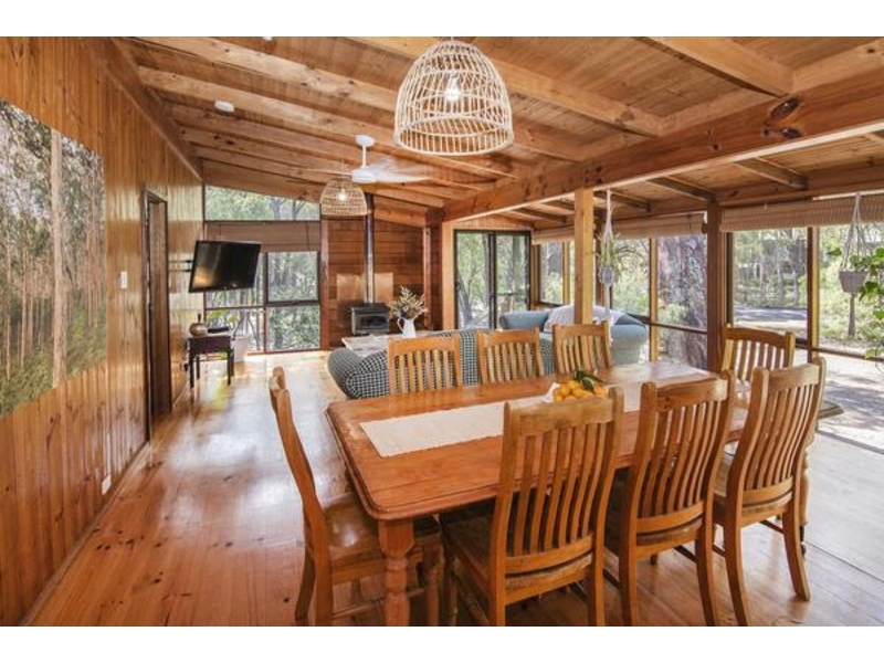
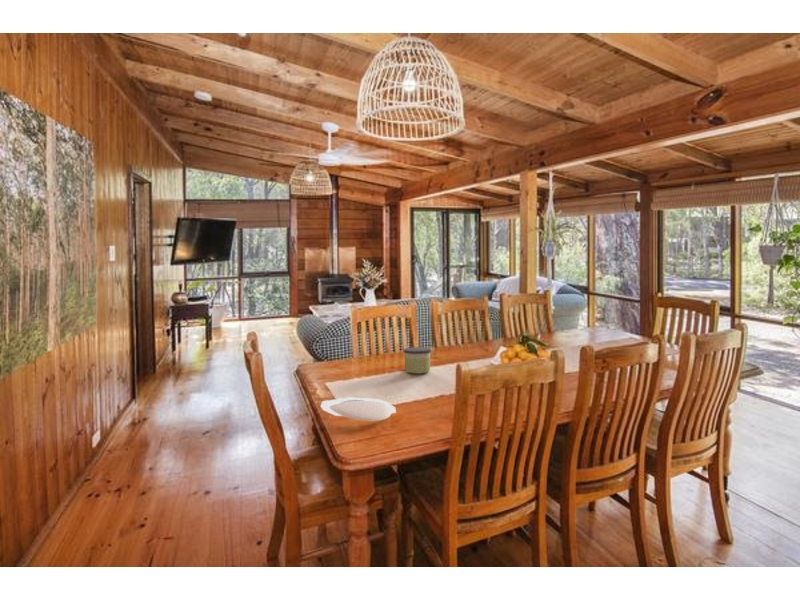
+ candle [403,346,432,374]
+ plate [320,397,397,422]
